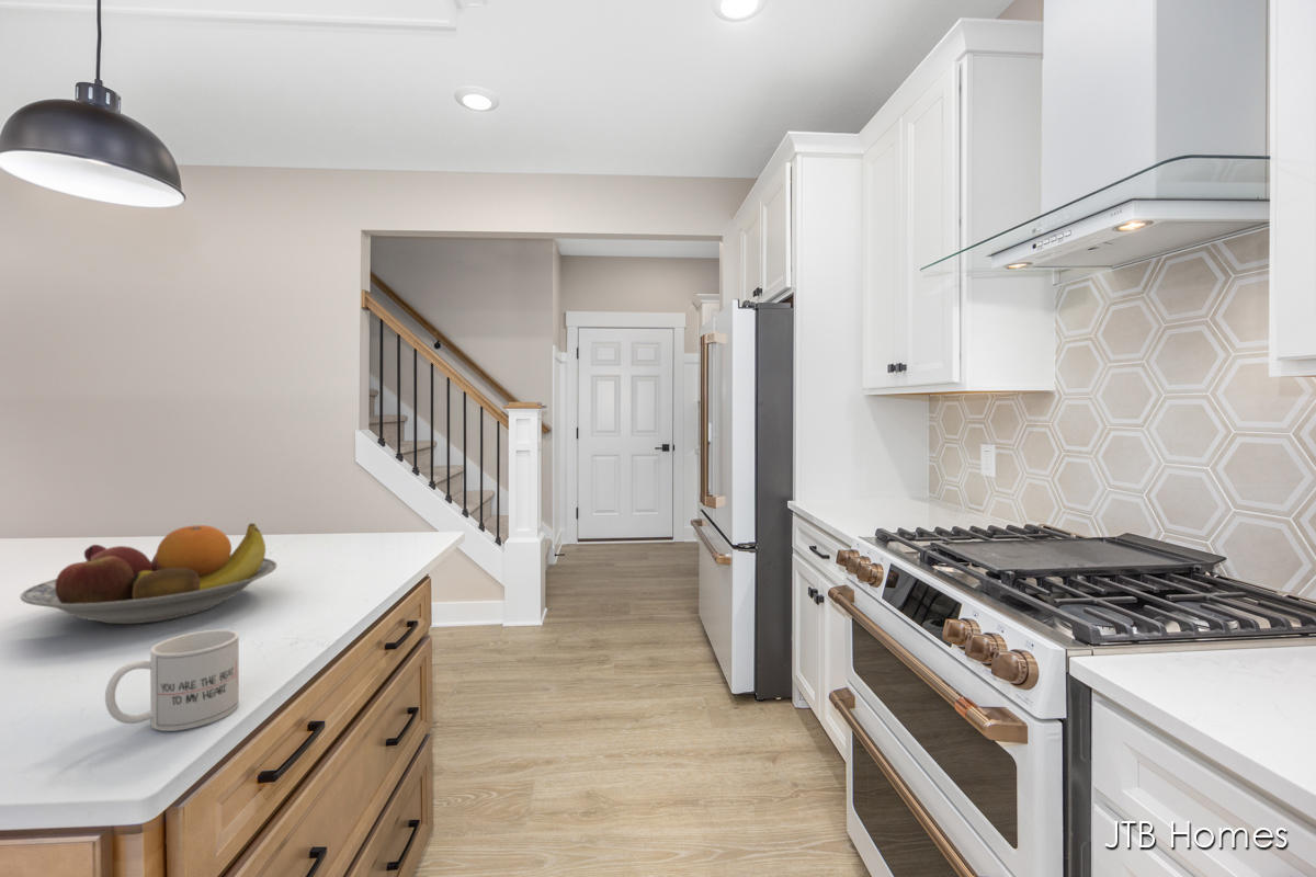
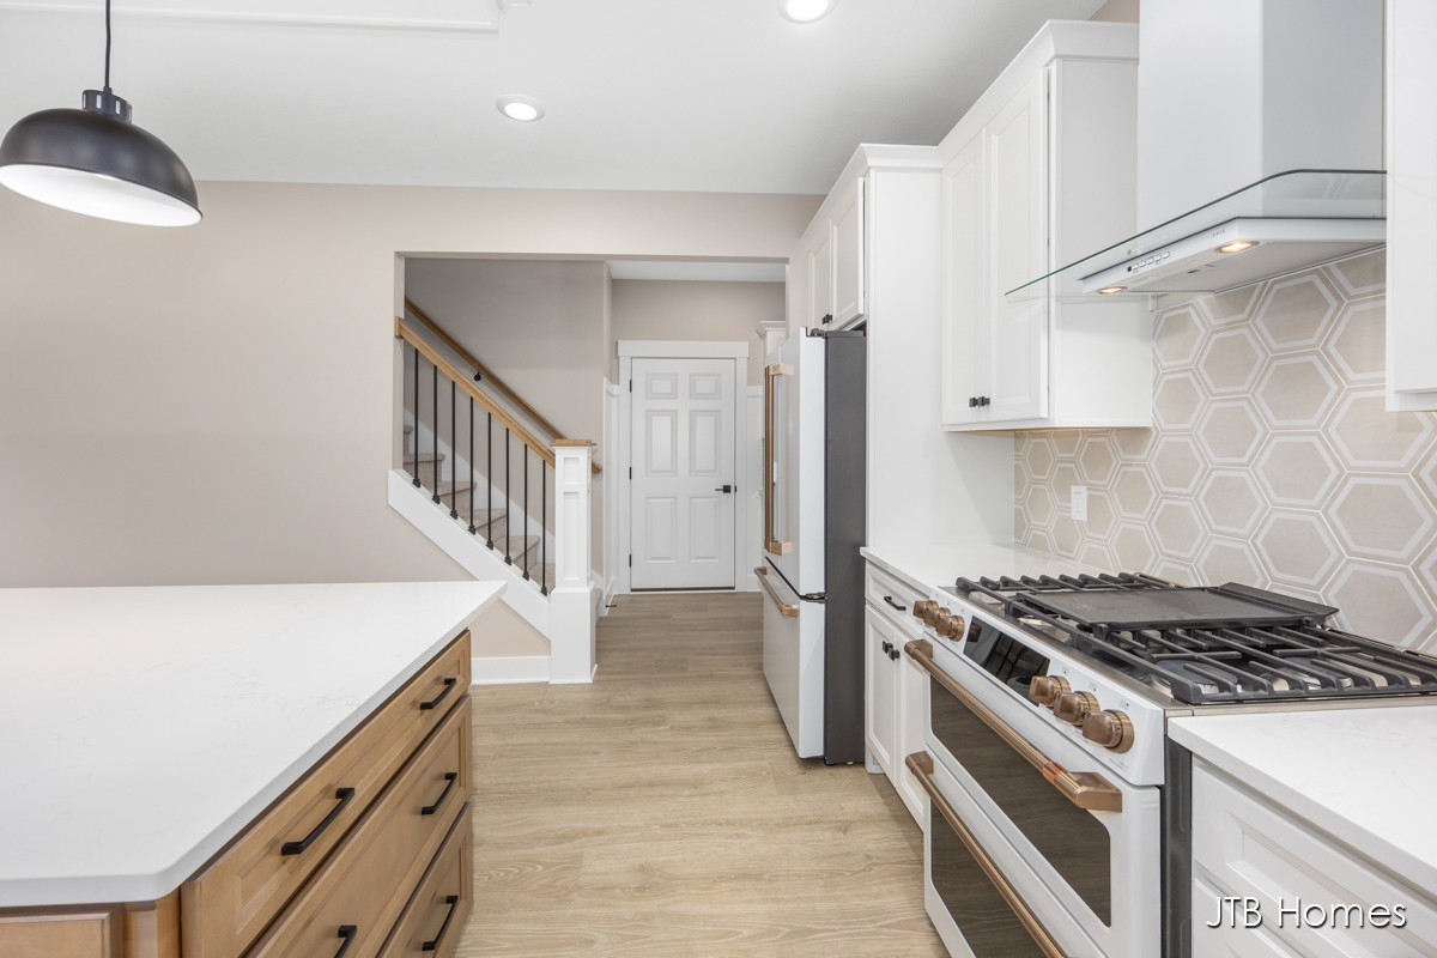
- mug [104,629,240,732]
- fruit bowl [19,522,279,625]
